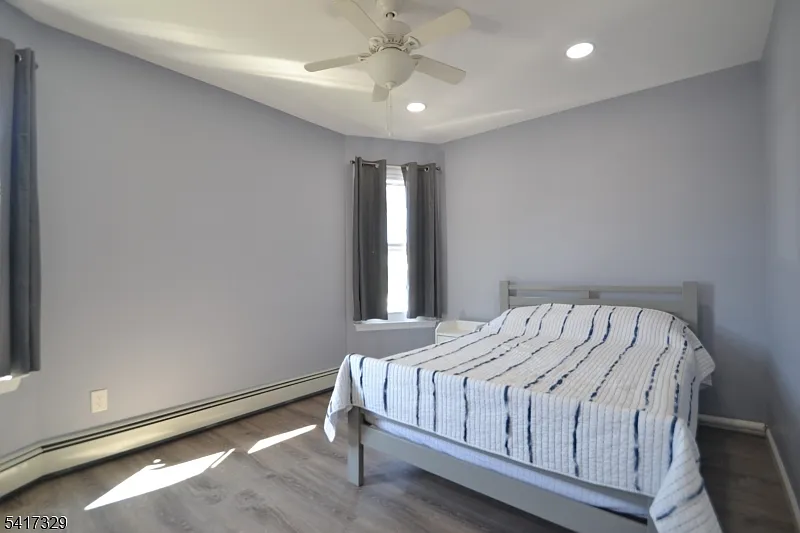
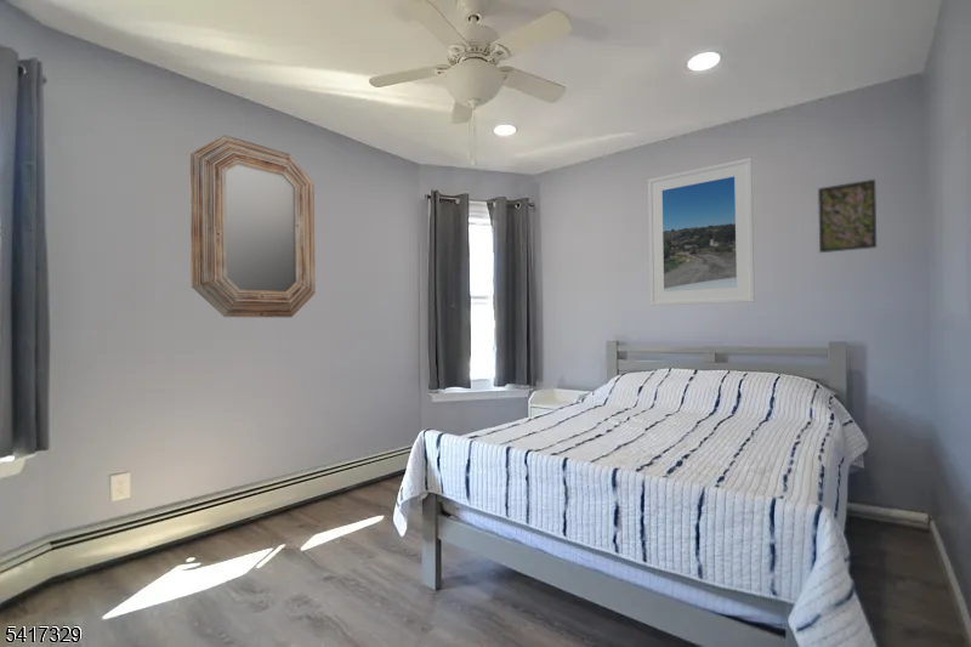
+ home mirror [188,134,317,318]
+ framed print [647,157,756,307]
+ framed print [817,178,878,254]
